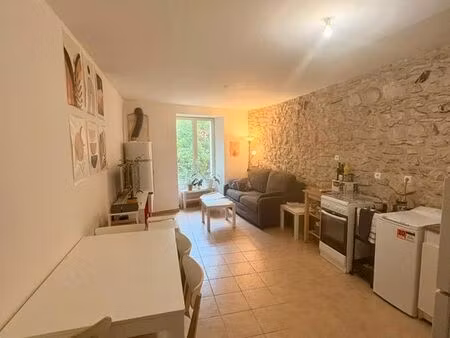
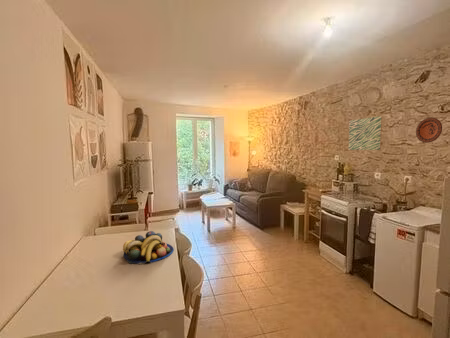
+ wall art [347,115,383,151]
+ fruit bowl [122,230,175,265]
+ decorative plate [415,117,443,144]
